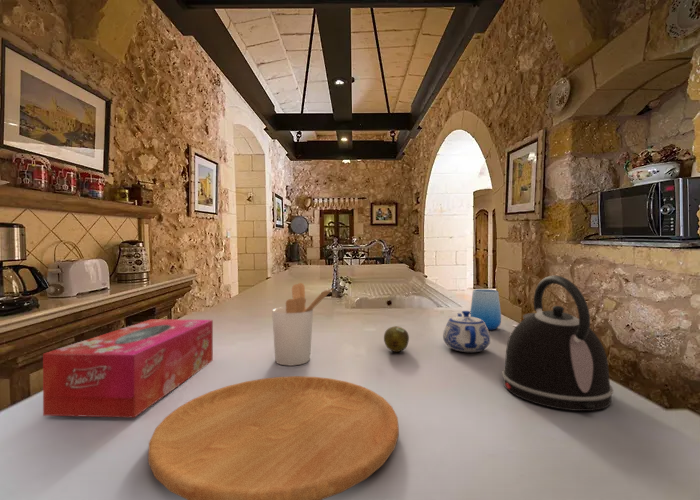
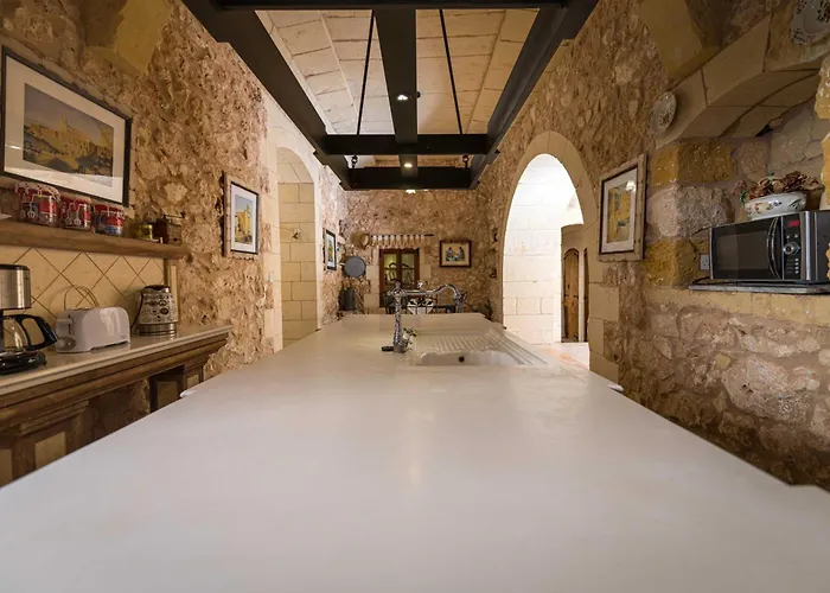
- cutting board [147,375,400,500]
- cup [469,288,502,331]
- fruit [383,325,410,353]
- kettle [501,275,614,412]
- utensil holder [271,282,335,367]
- teapot [442,310,491,353]
- tissue box [42,318,214,419]
